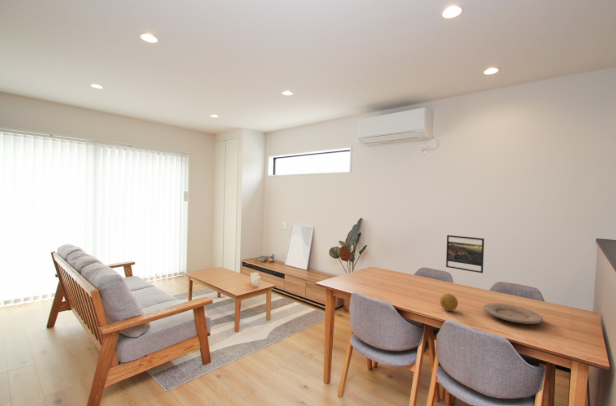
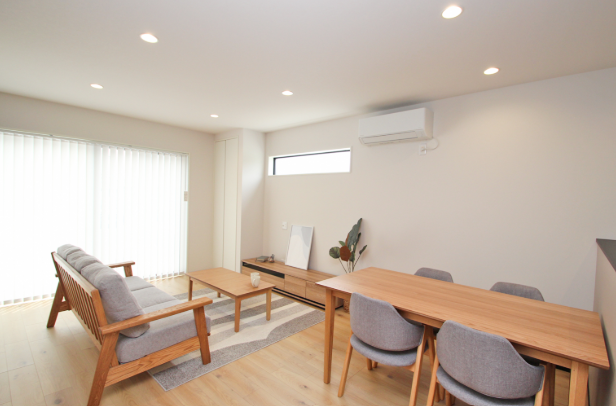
- fruit [439,293,459,312]
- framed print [445,234,485,274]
- plate [482,302,544,325]
